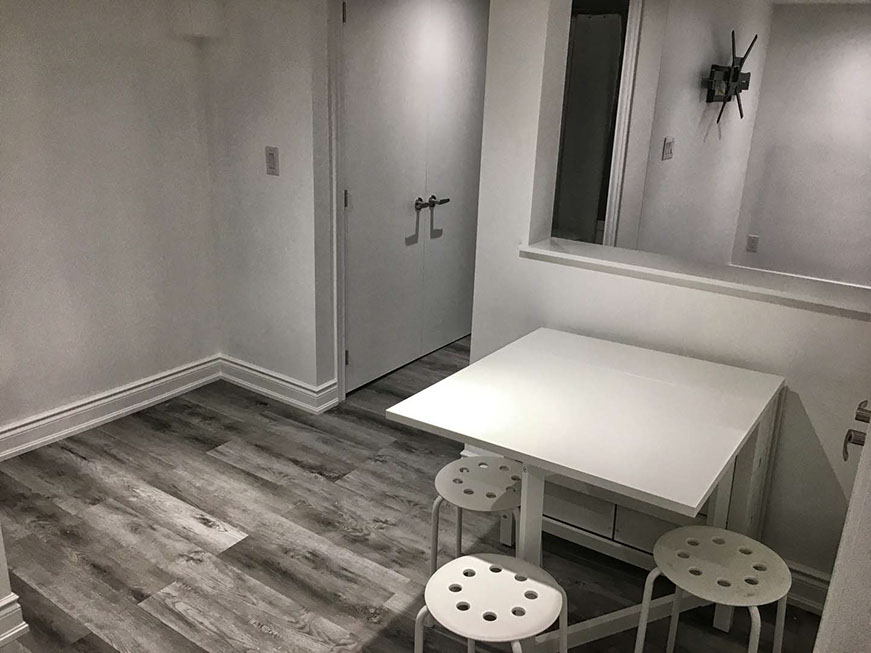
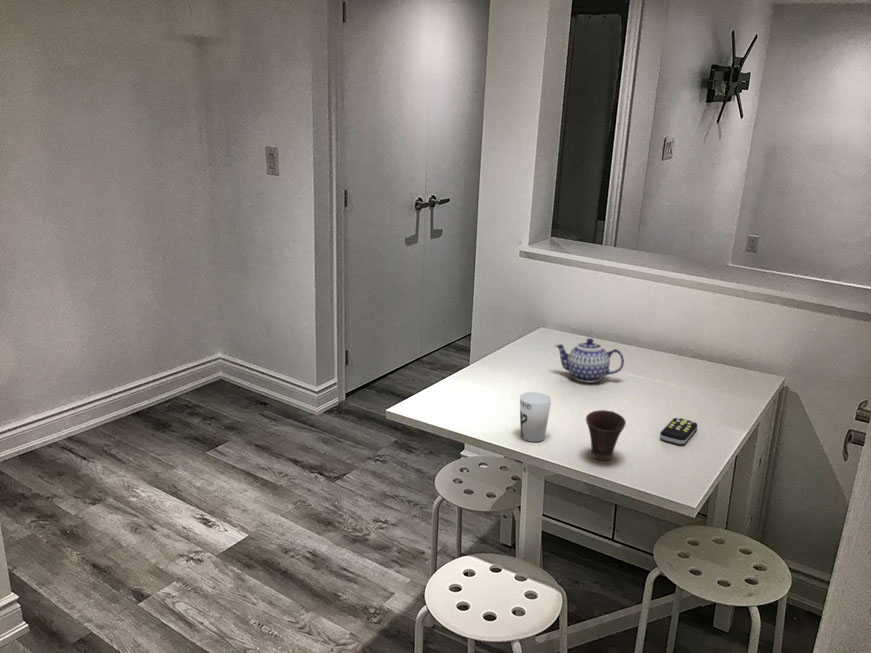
+ cup [585,409,627,461]
+ cup [519,391,552,443]
+ remote control [659,416,699,445]
+ teapot [554,337,625,383]
